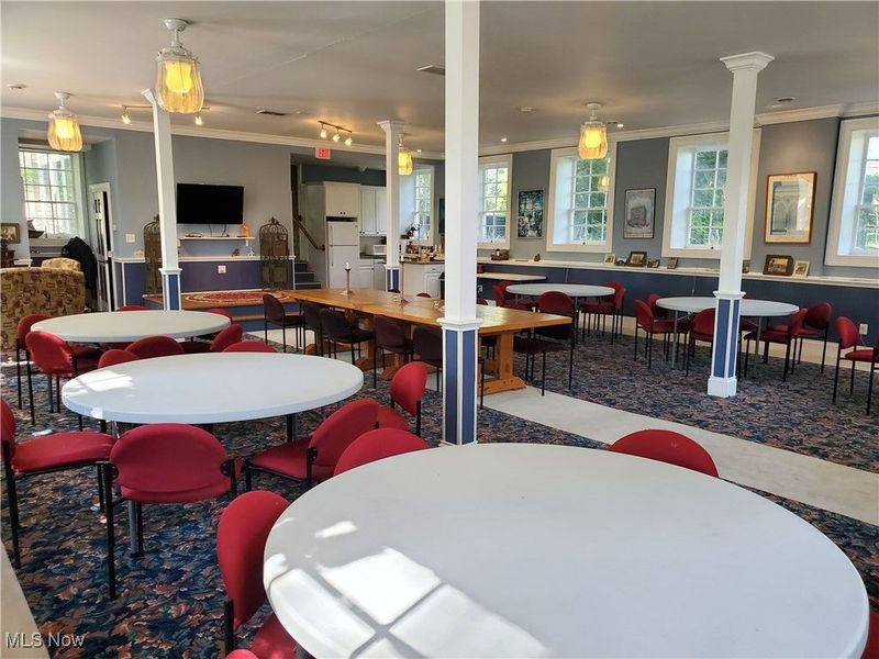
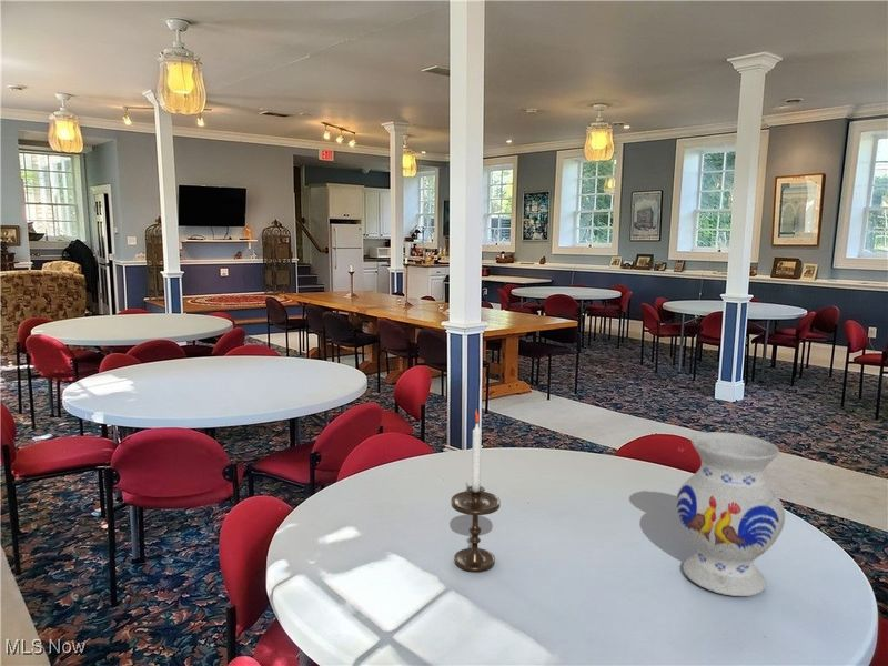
+ vase [675,431,786,597]
+ candlestick [450,408,502,573]
